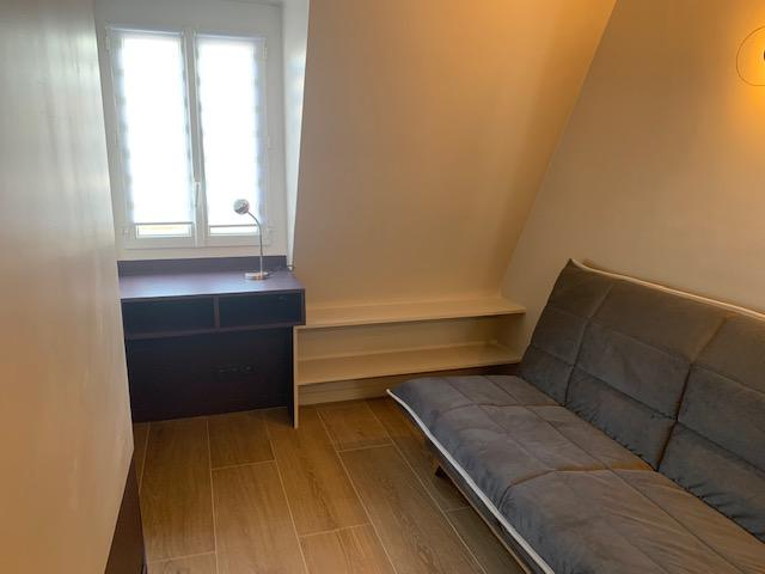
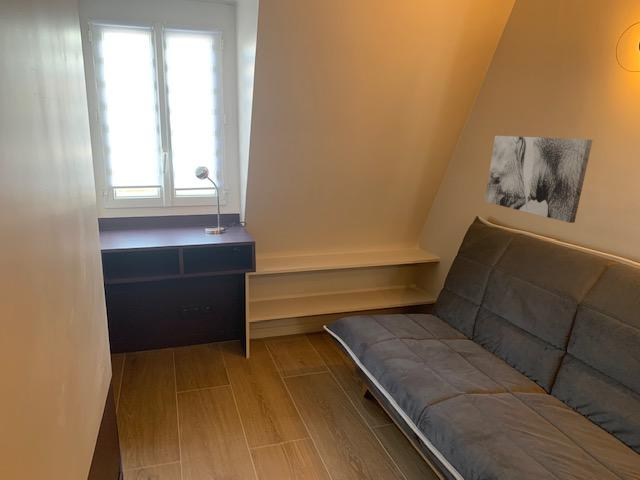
+ wall art [484,135,594,224]
